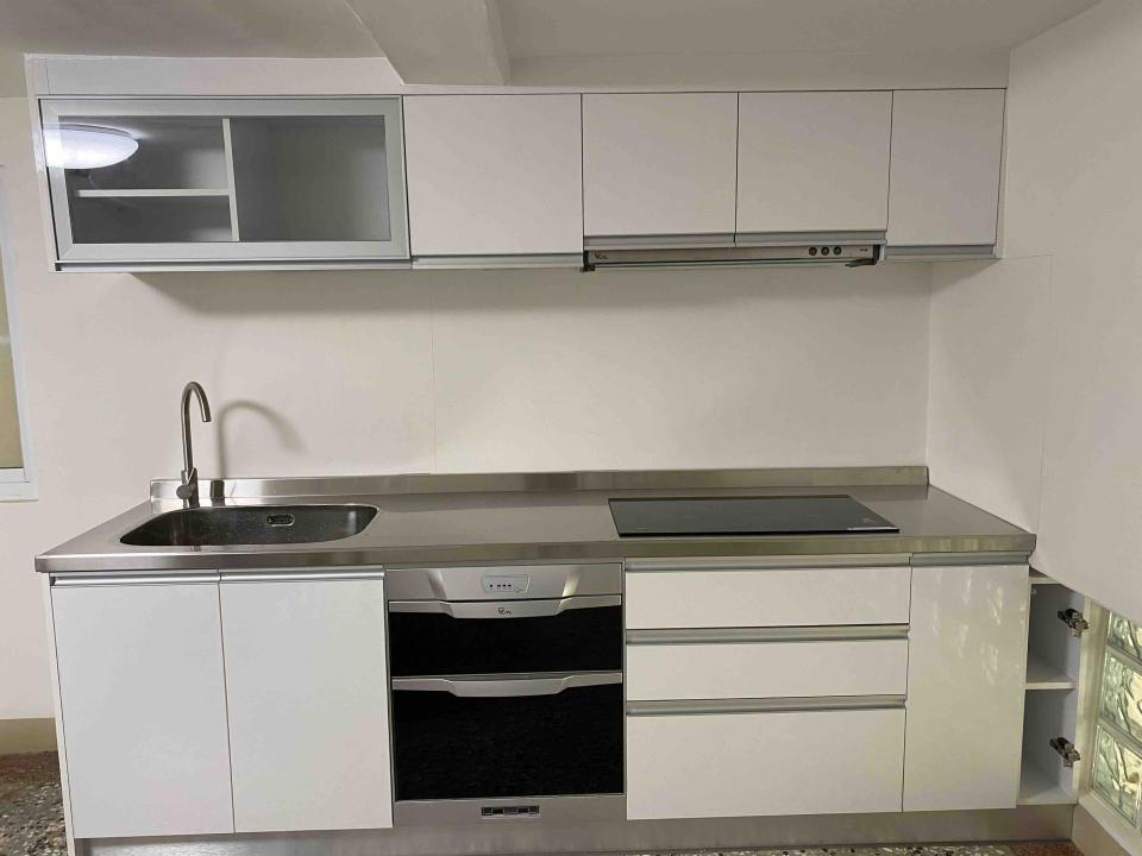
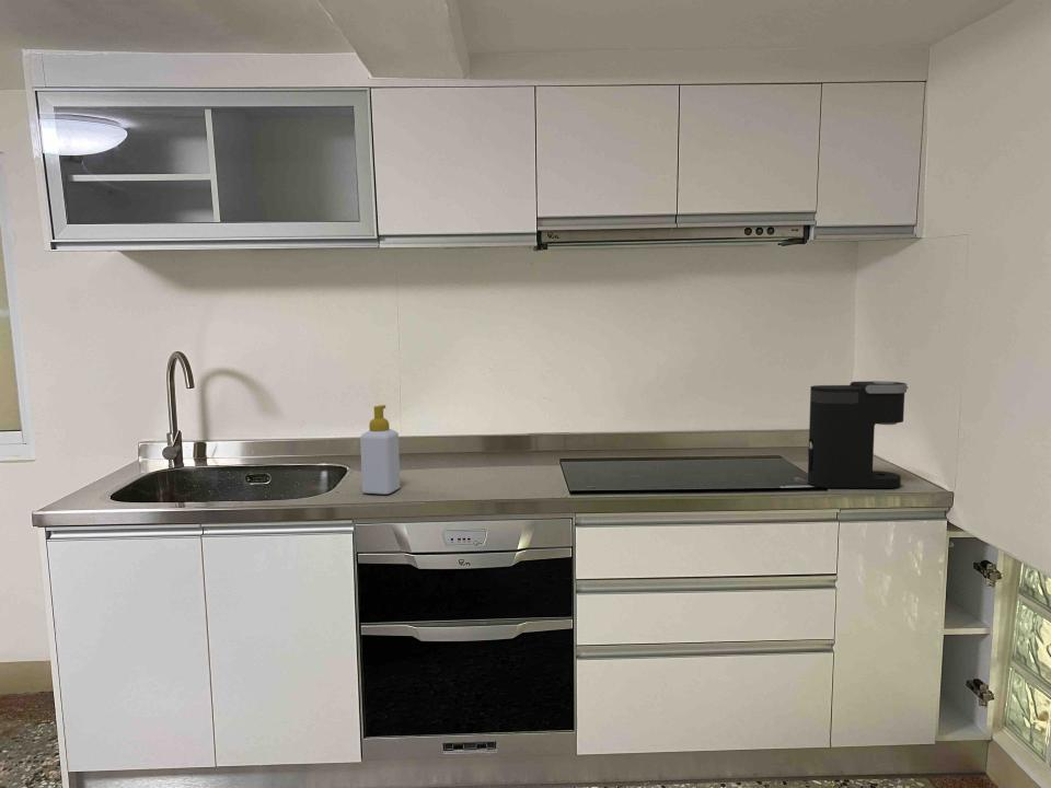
+ soap bottle [359,404,401,496]
+ coffee maker [807,380,910,489]
